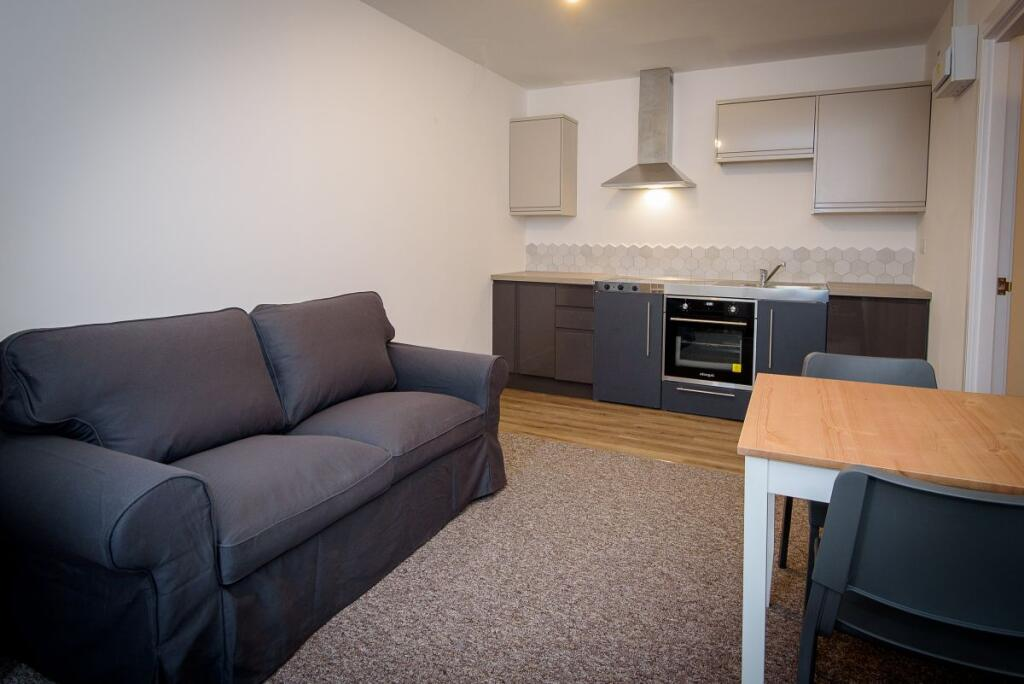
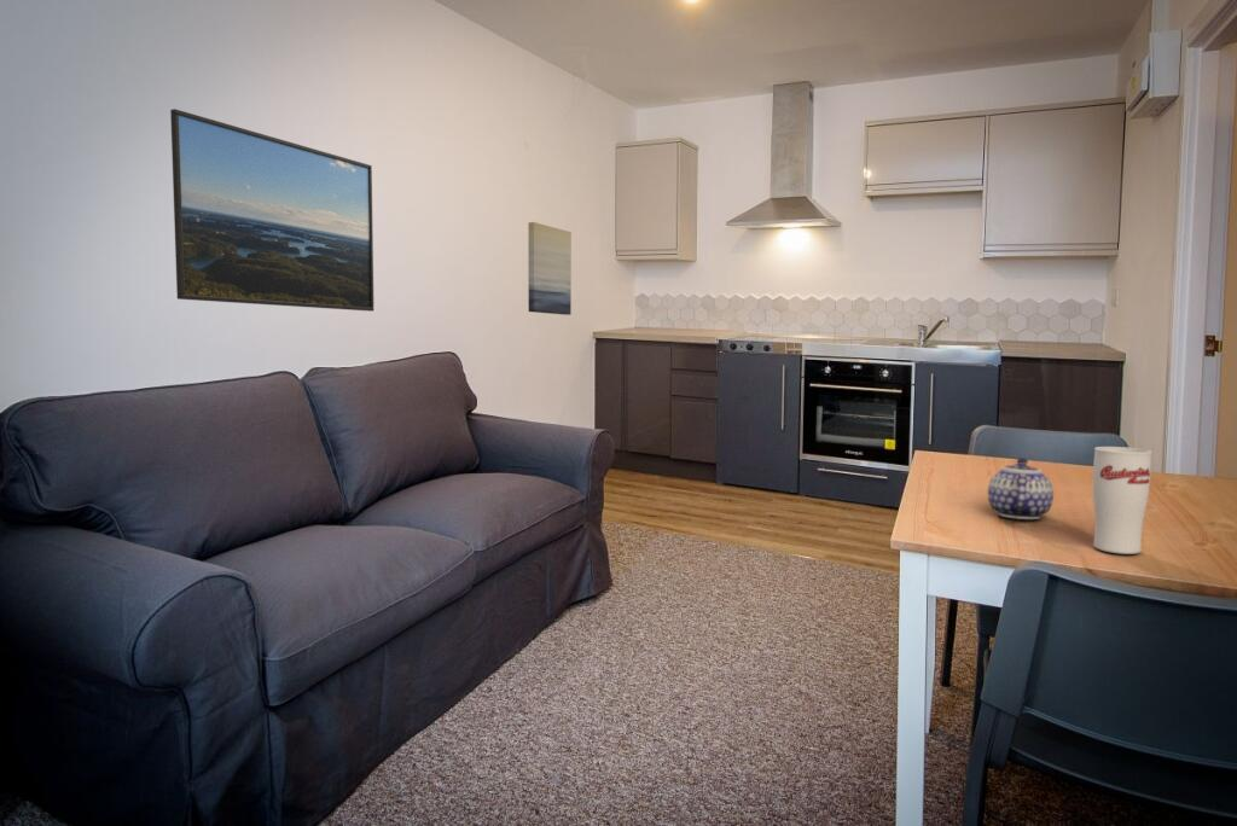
+ teapot [987,456,1055,520]
+ wall art [527,221,573,316]
+ cup [1092,446,1152,555]
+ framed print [169,107,374,313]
